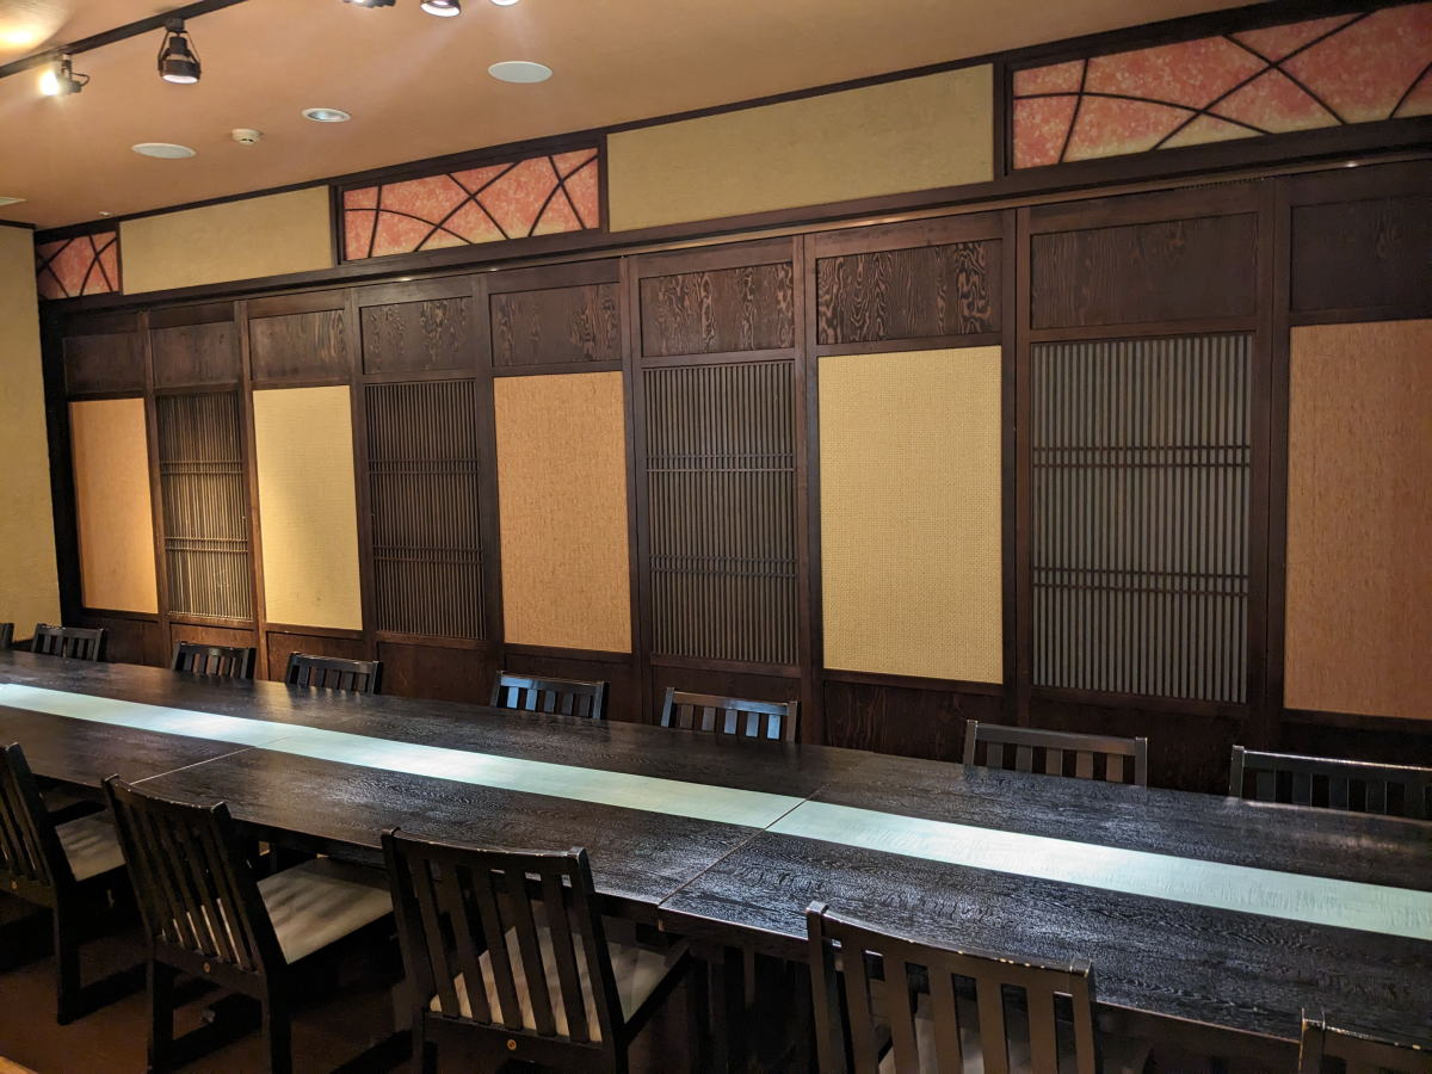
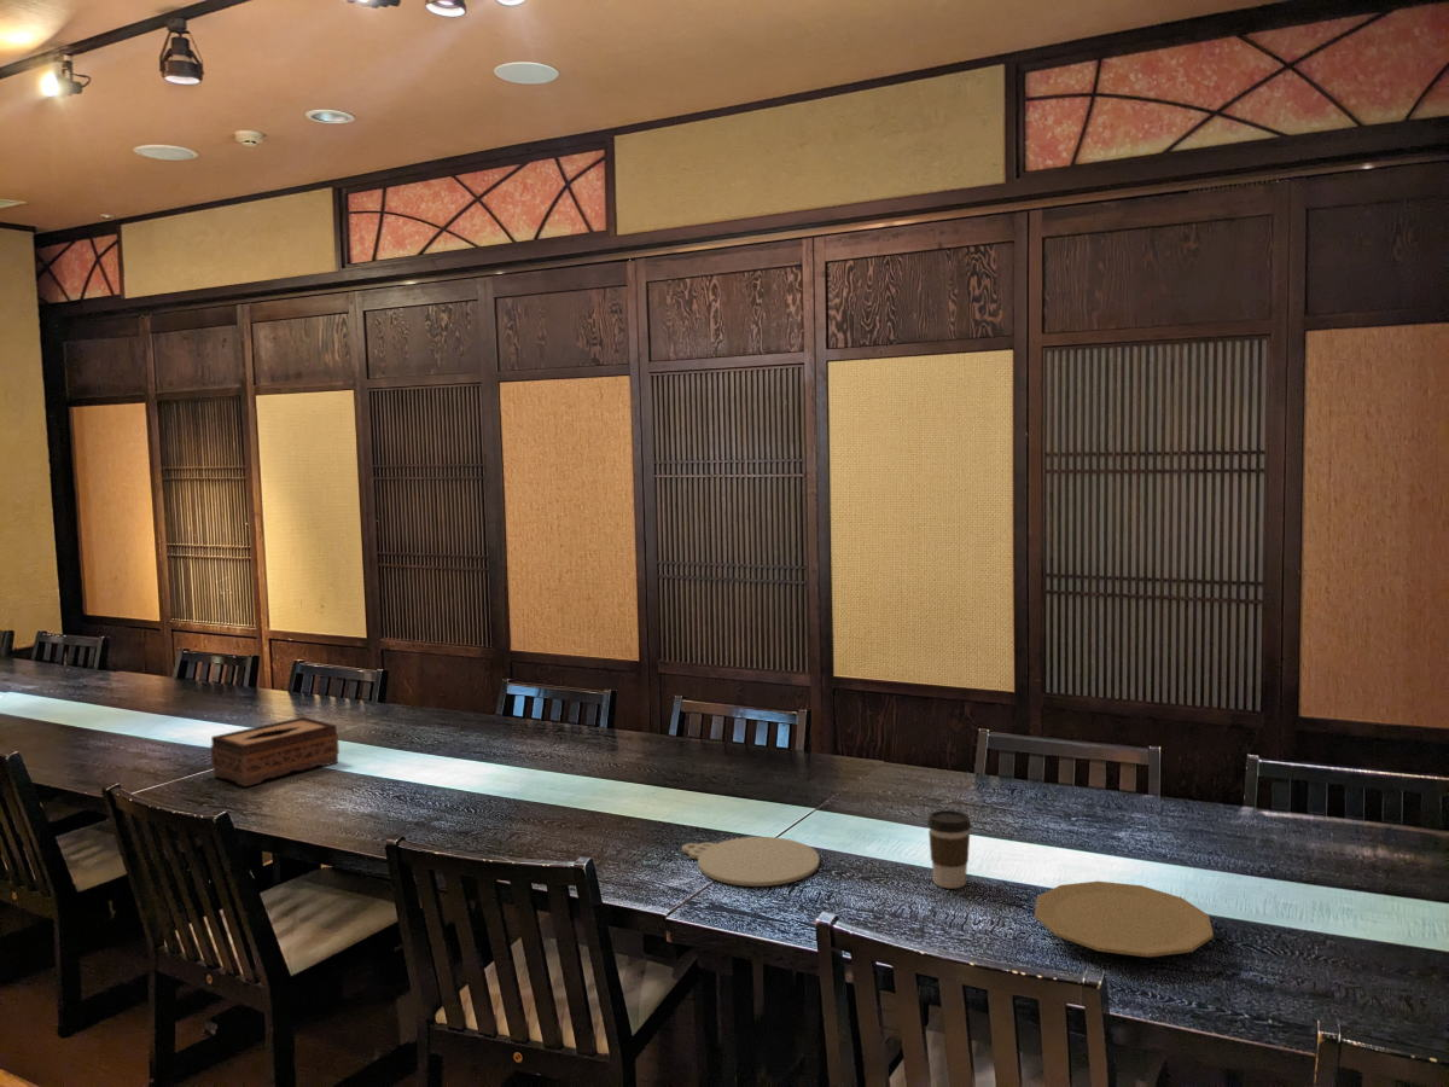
+ plate [1034,880,1215,958]
+ plate [681,836,820,888]
+ coffee cup [926,809,972,889]
+ tissue box [210,716,341,787]
